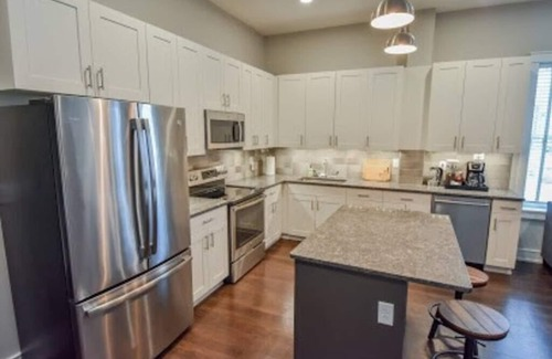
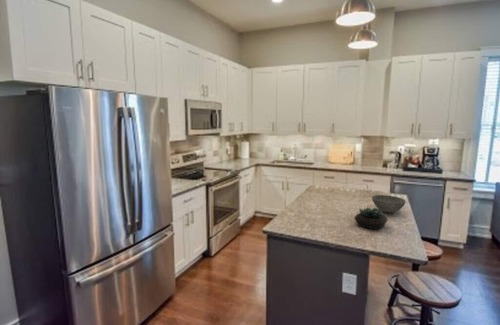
+ succulent plant [353,207,389,231]
+ bowl [371,194,407,214]
